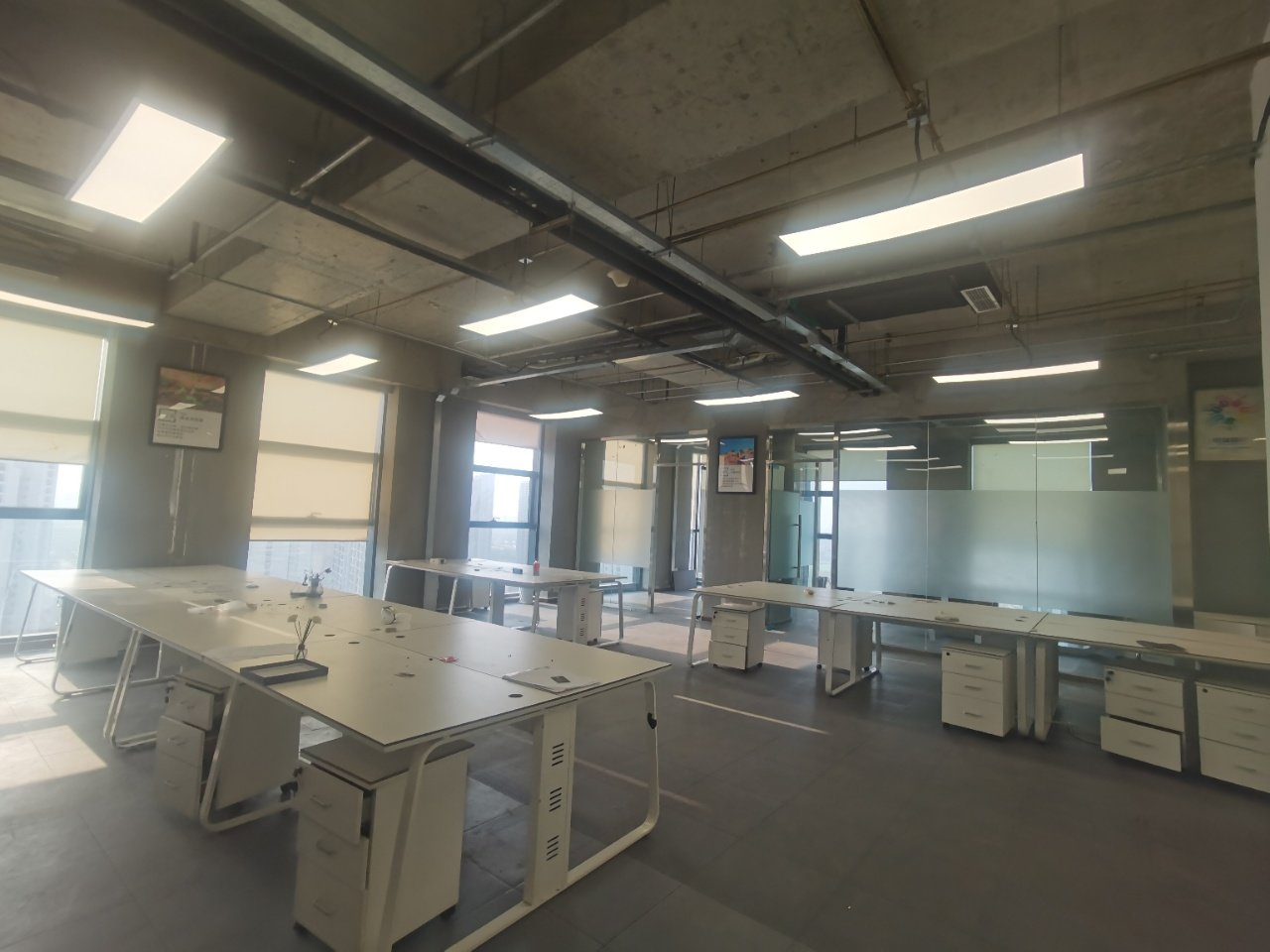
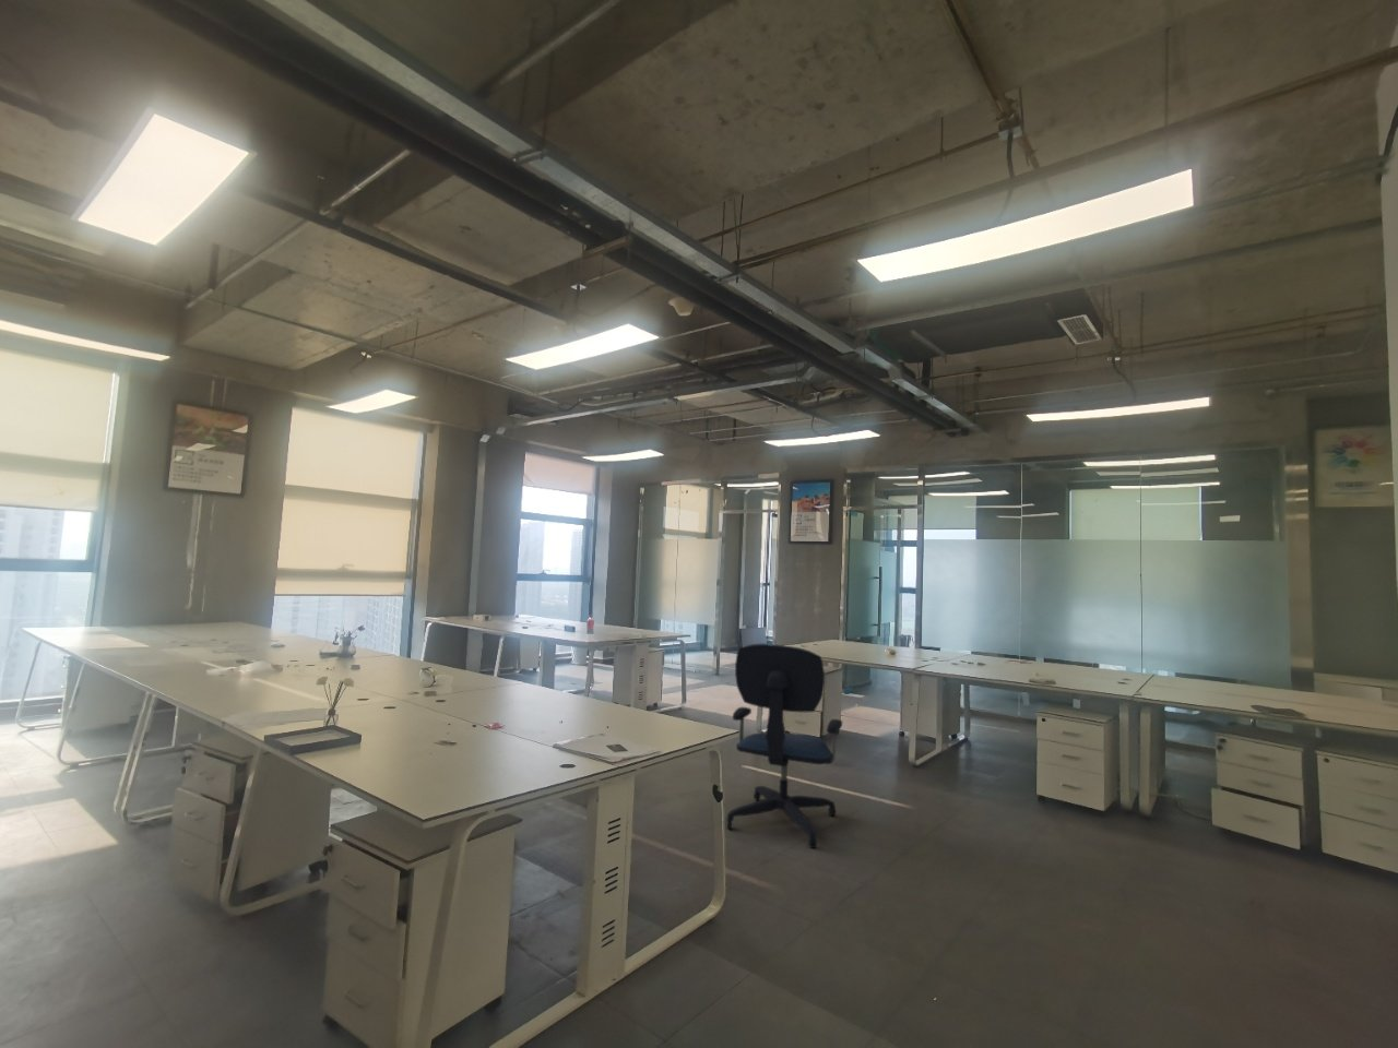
+ office chair [725,643,843,850]
